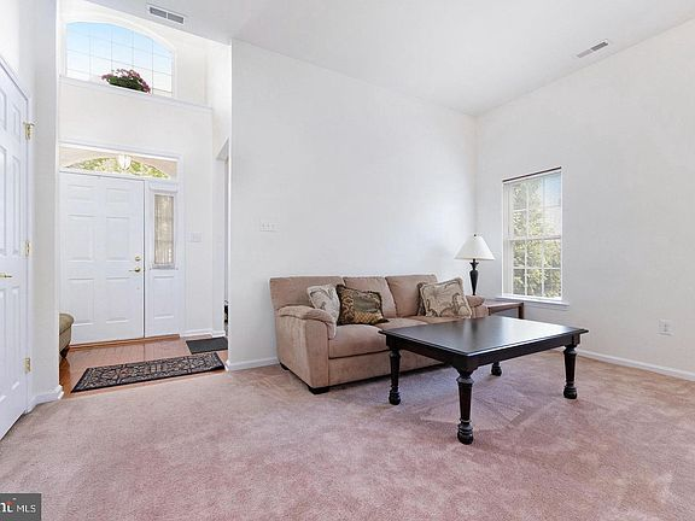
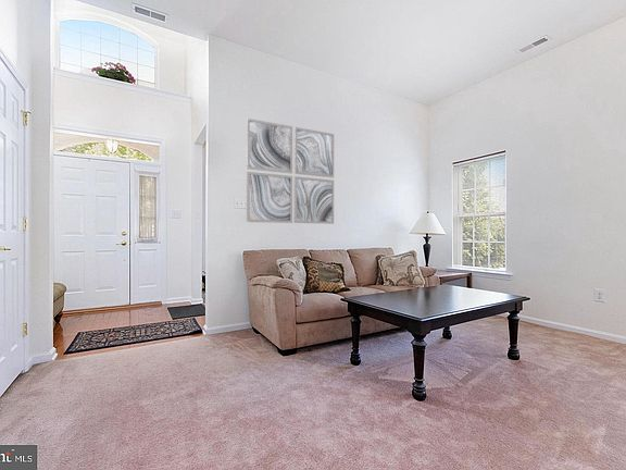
+ wall art [246,118,335,225]
